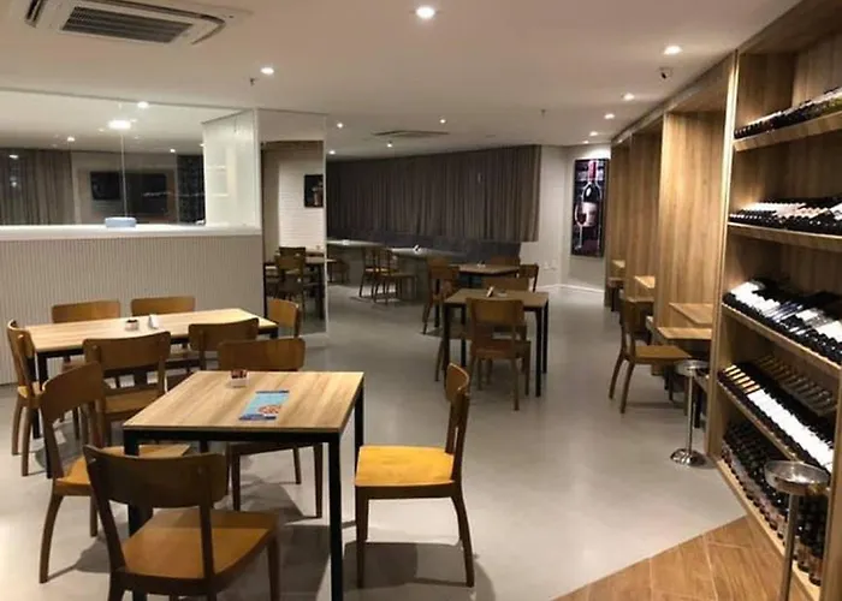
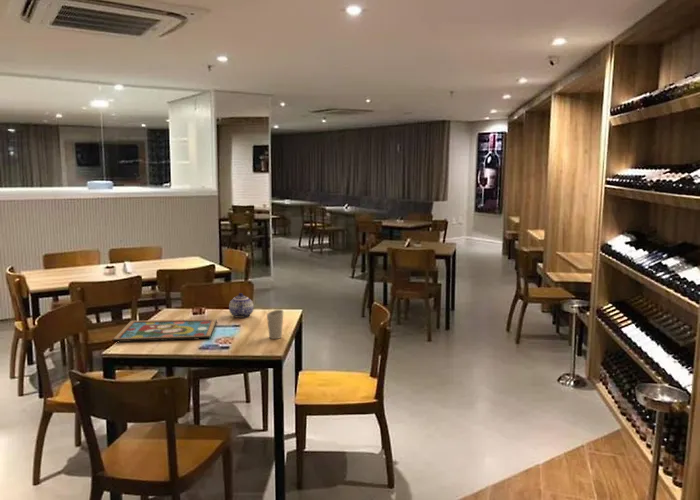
+ teapot [228,292,255,319]
+ cup [266,309,285,340]
+ framed painting [112,318,218,343]
